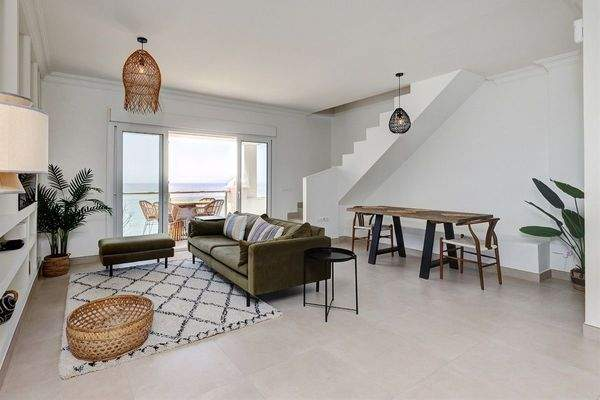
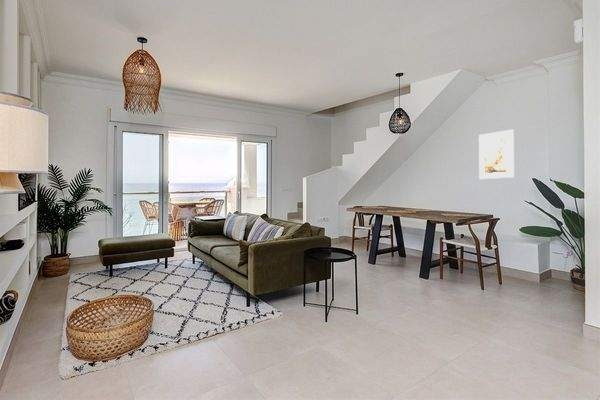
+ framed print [478,128,515,180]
